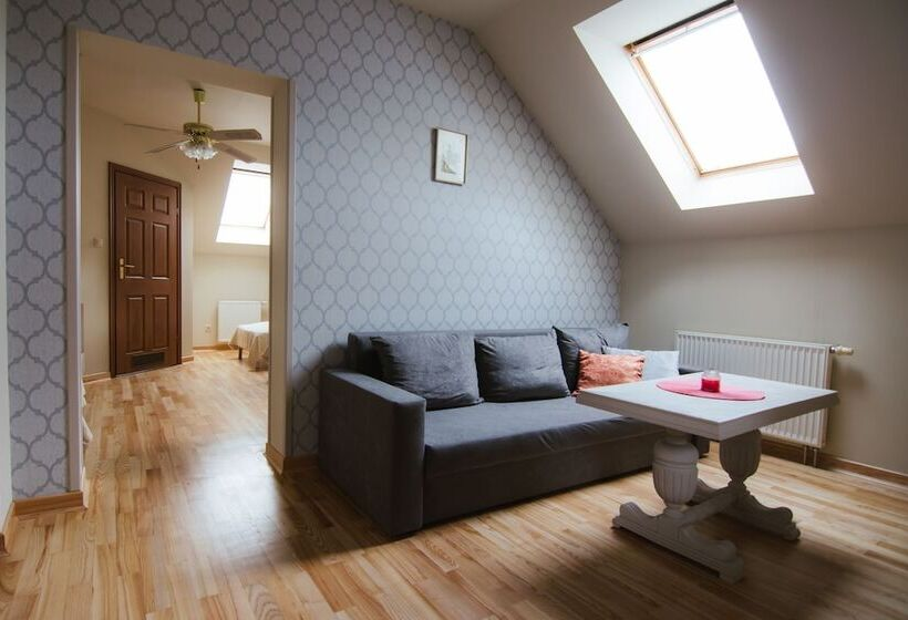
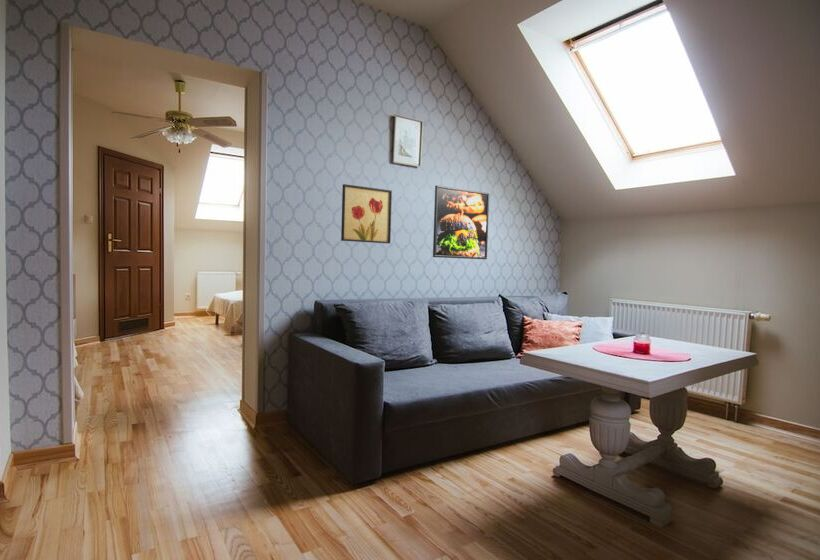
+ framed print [432,184,490,260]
+ wall art [340,183,393,244]
